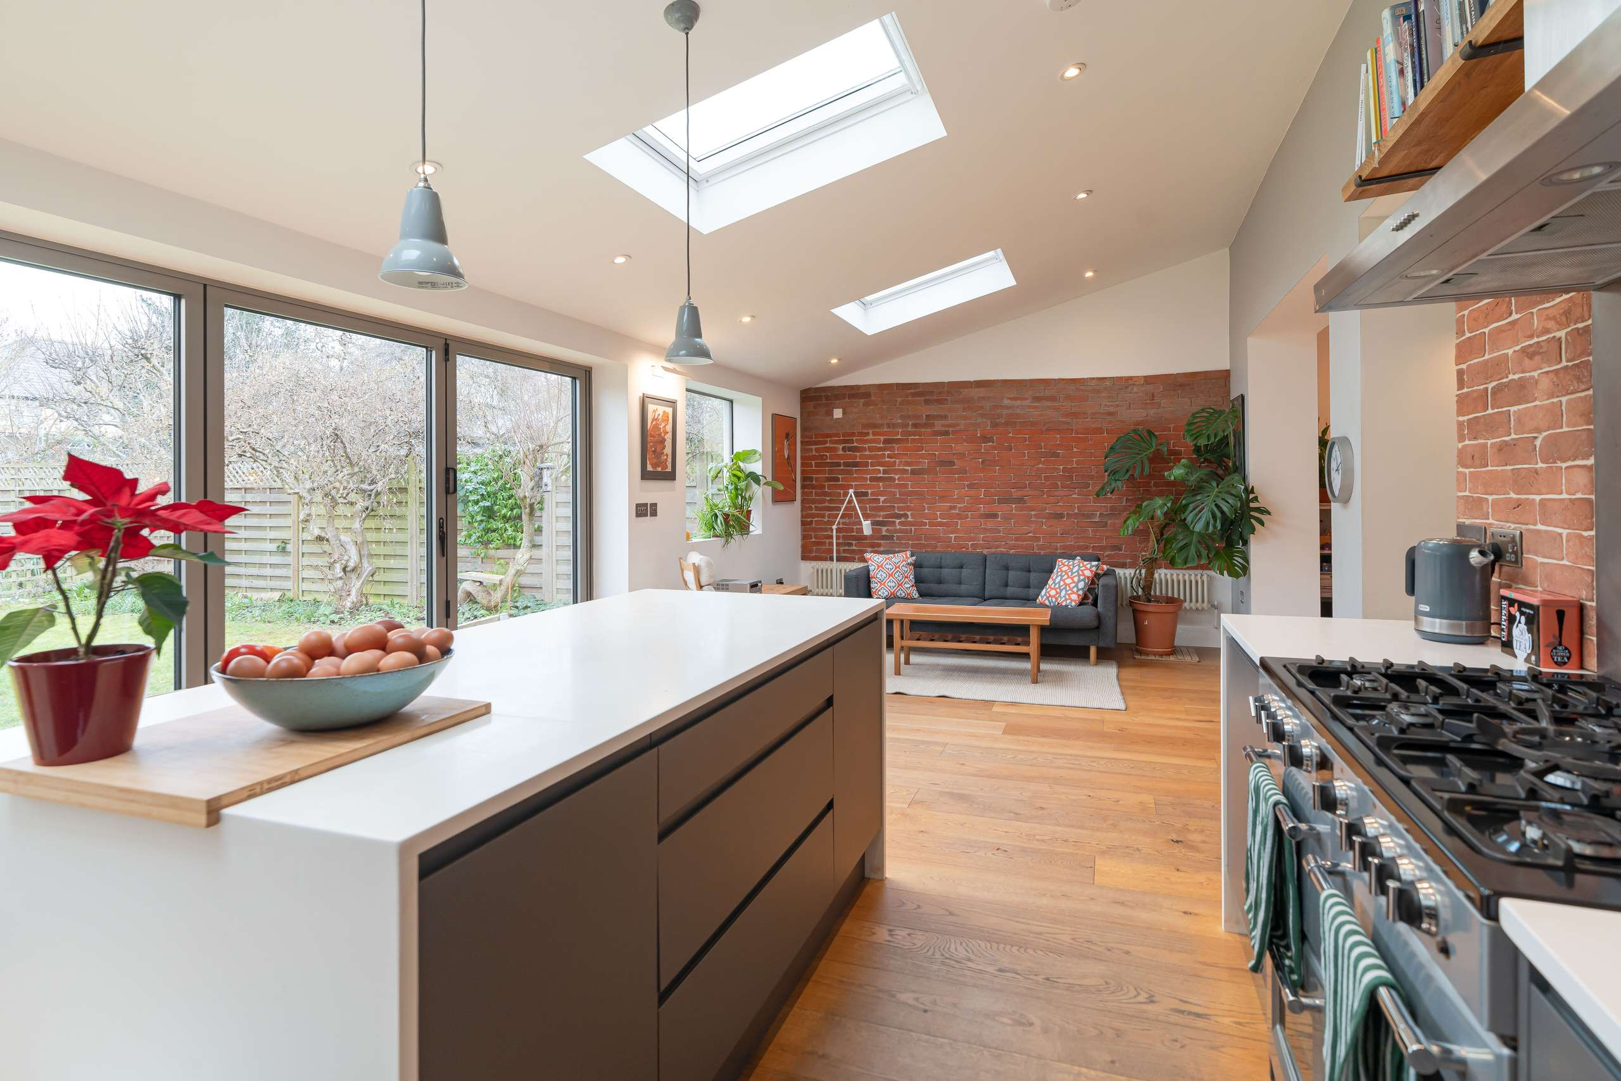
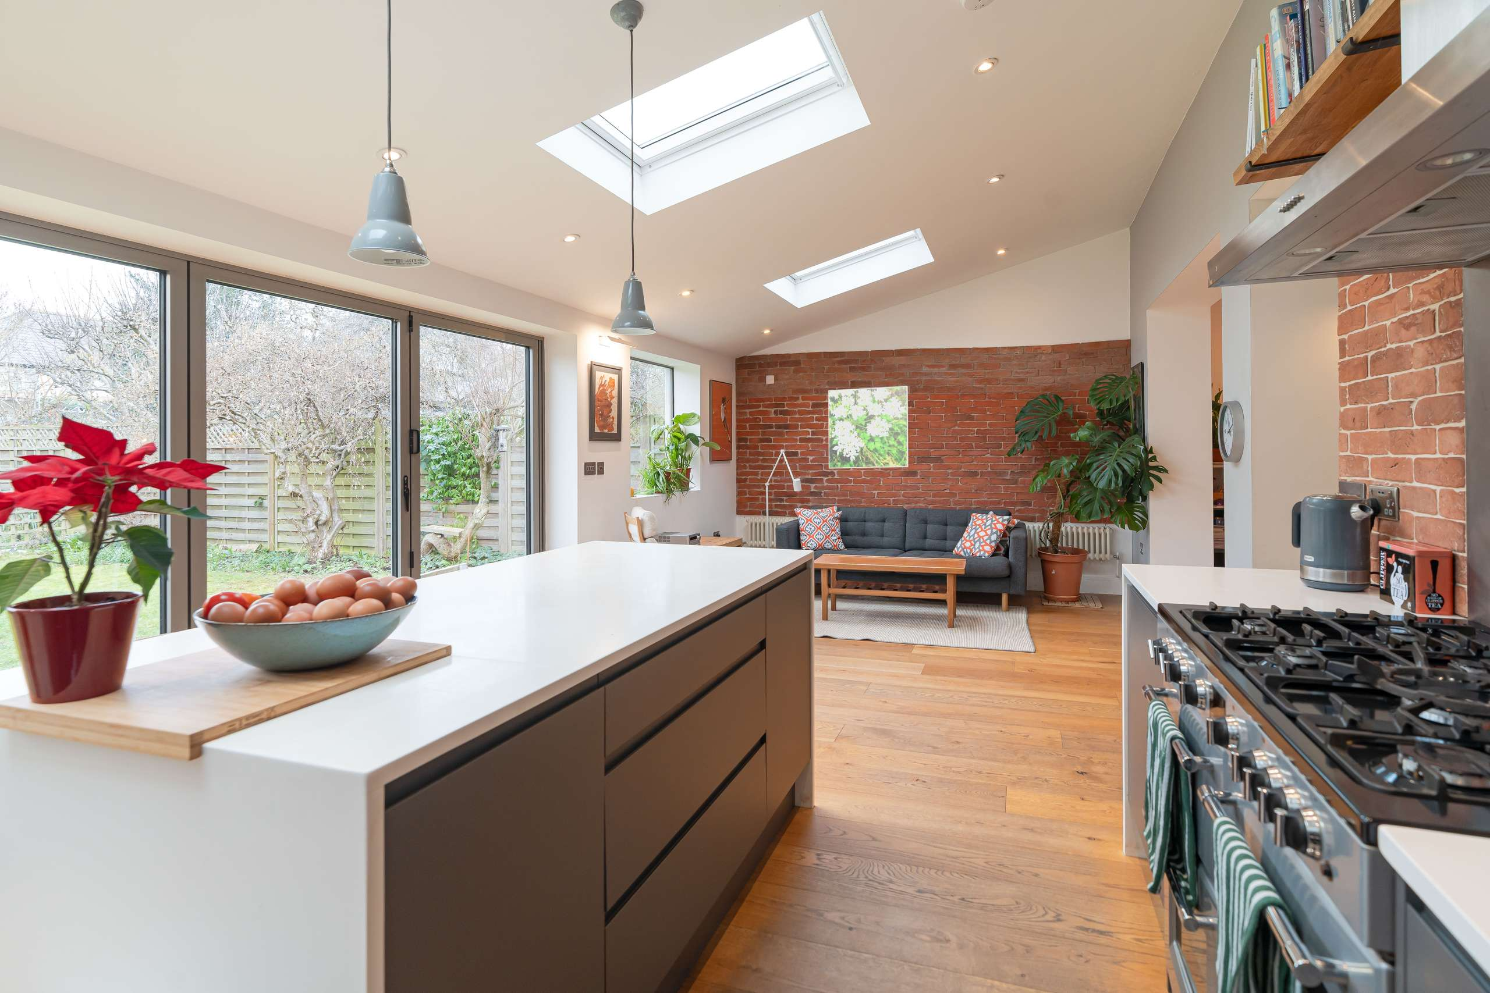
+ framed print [828,386,909,469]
